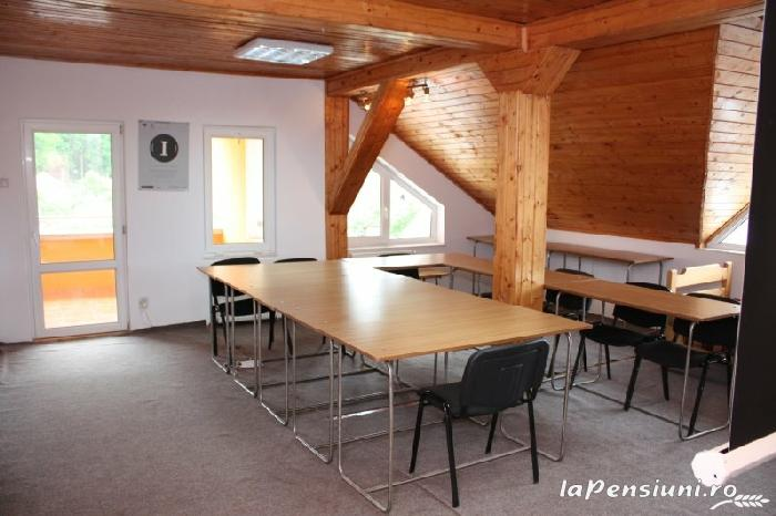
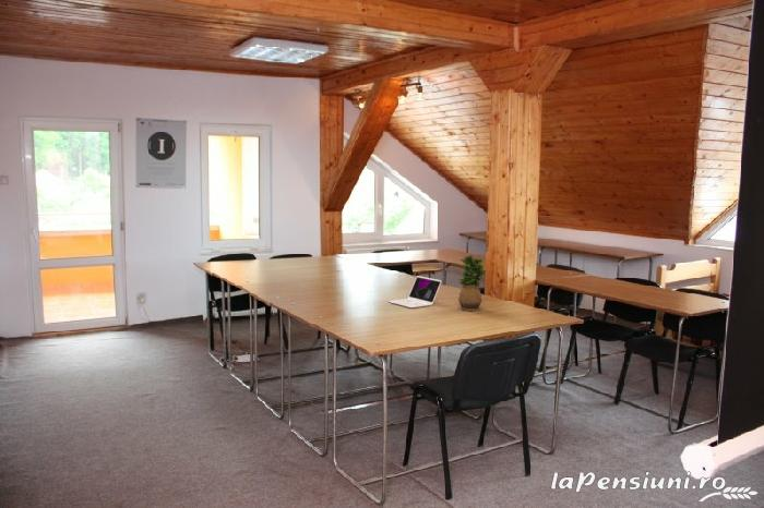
+ potted plant [457,253,487,312]
+ laptop [386,275,442,309]
